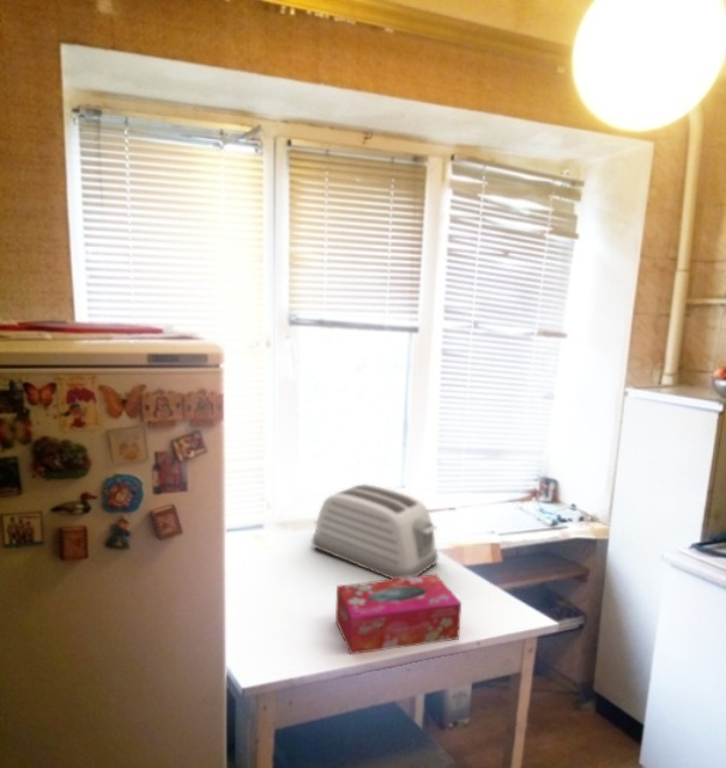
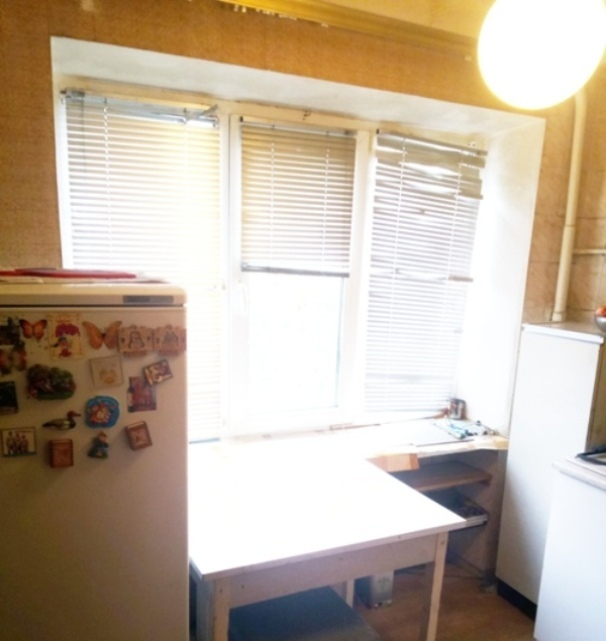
- toaster [310,483,438,580]
- tissue box [334,573,462,655]
